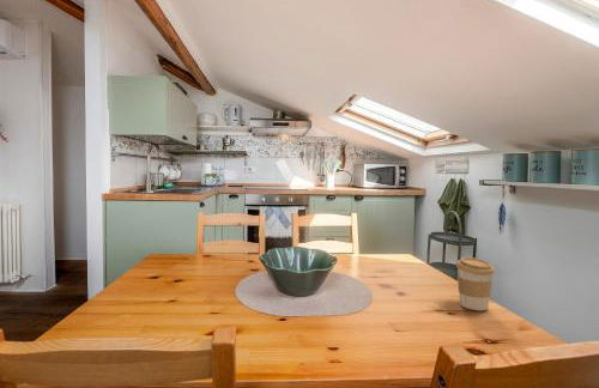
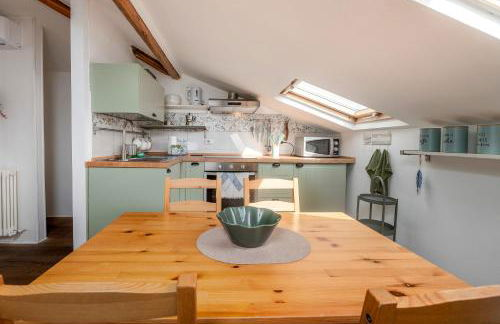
- coffee cup [455,256,495,311]
